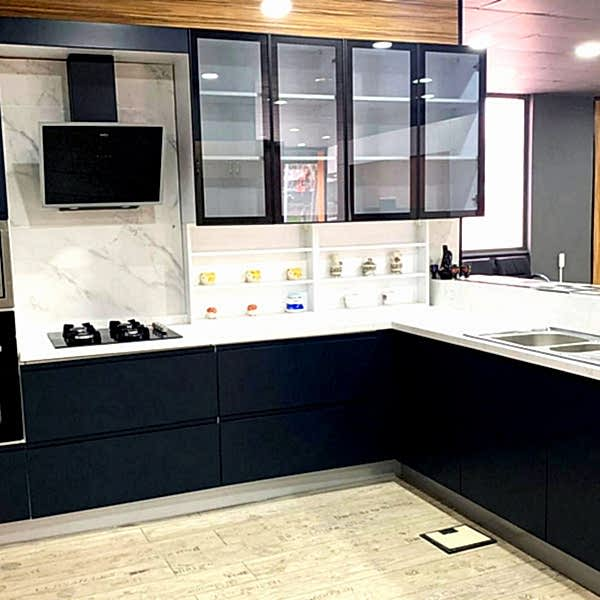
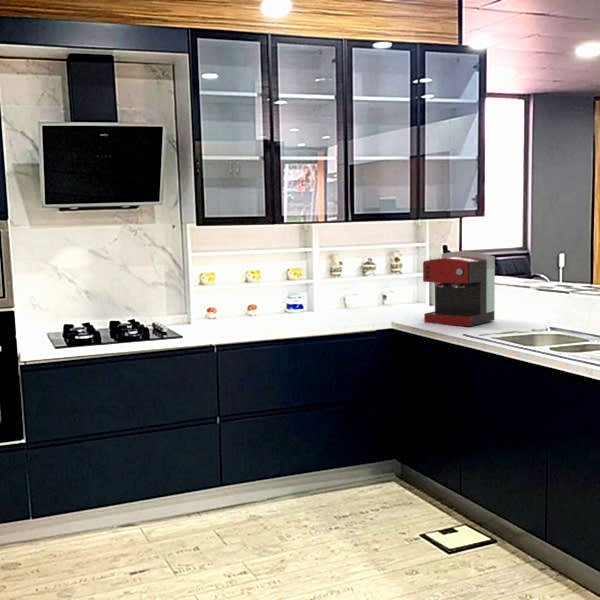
+ coffee maker [422,250,496,327]
